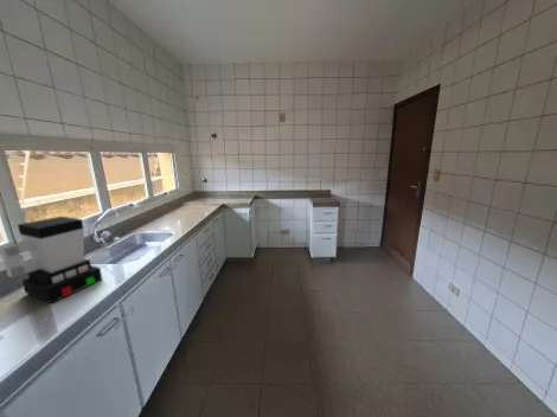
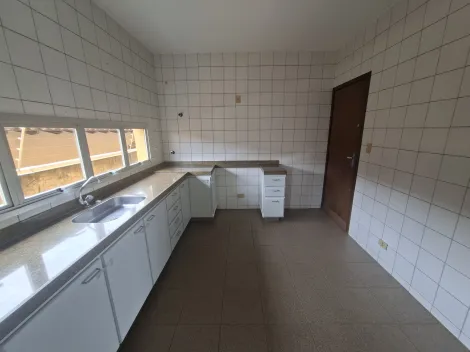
- coffee maker [0,216,103,304]
